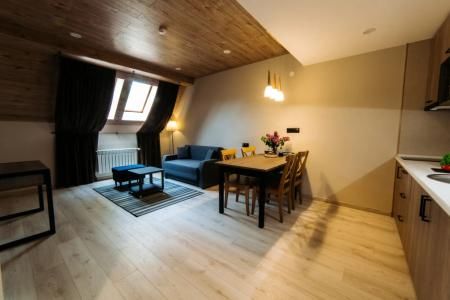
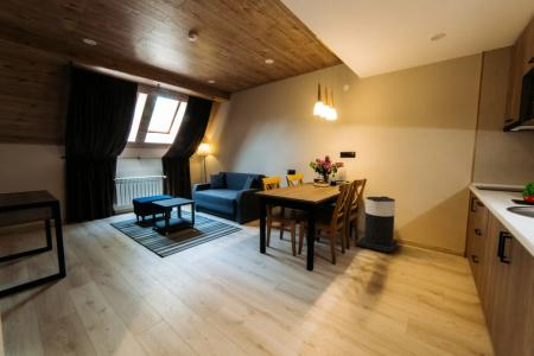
+ trash can [354,195,399,253]
